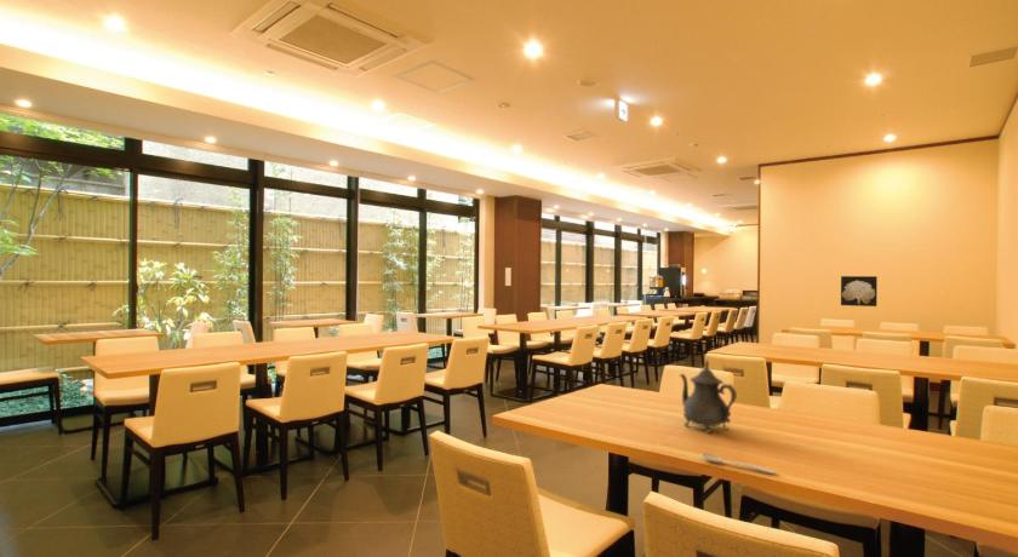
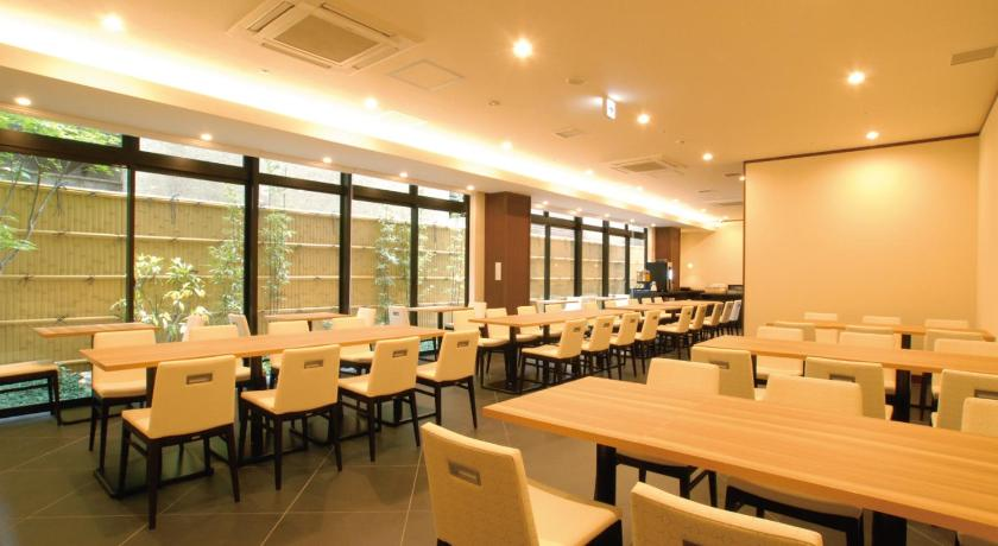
- spoon [699,452,776,476]
- wall art [840,275,879,308]
- teapot [679,358,738,435]
